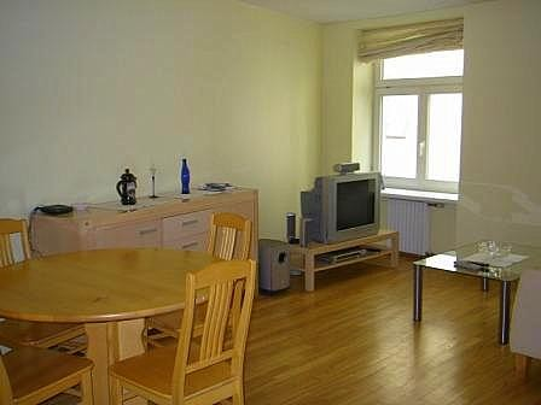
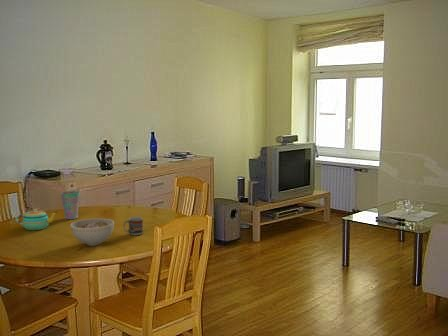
+ cup [60,190,81,220]
+ bowl [70,218,115,247]
+ cup [123,216,144,236]
+ teapot [14,207,58,231]
